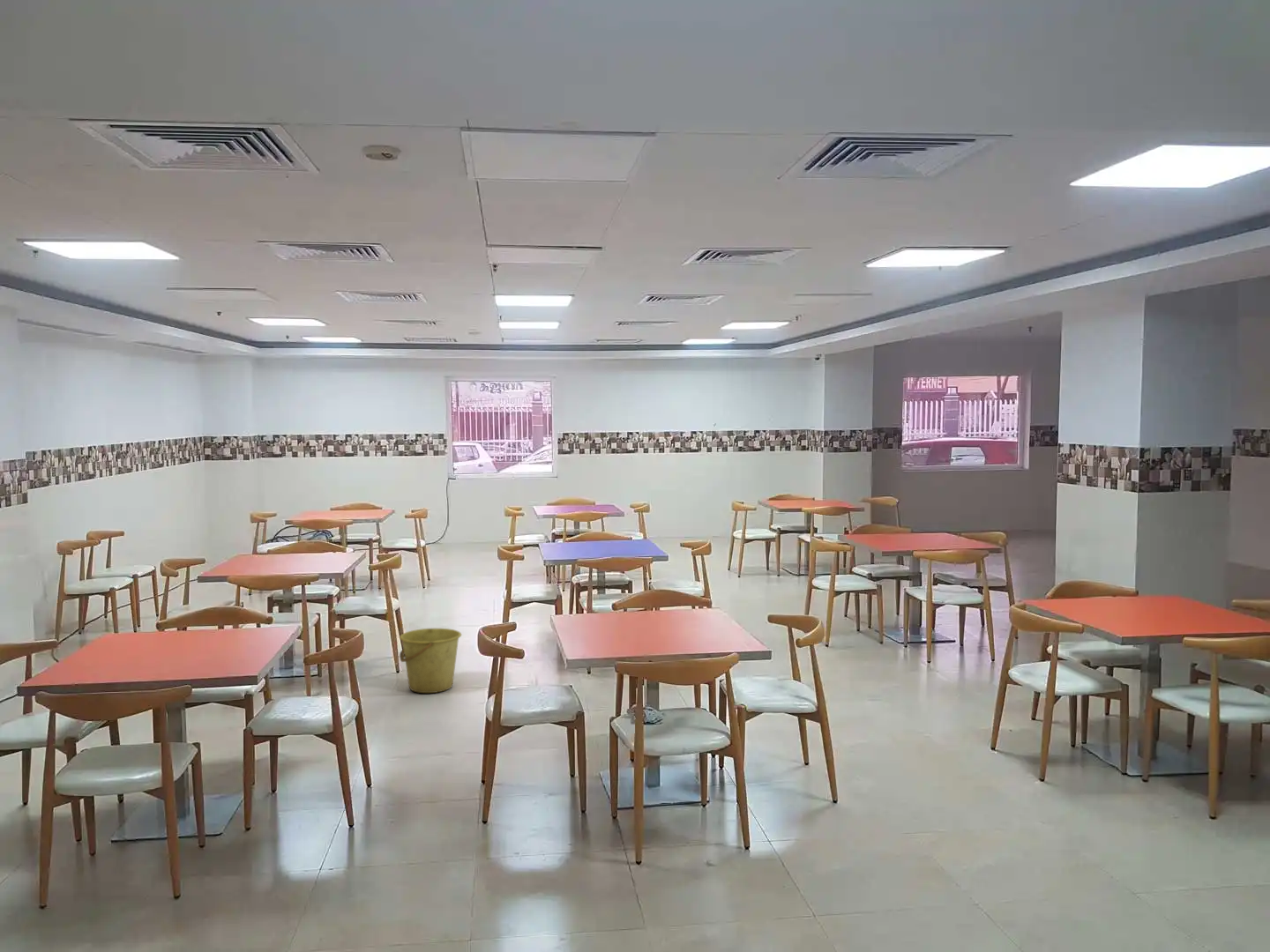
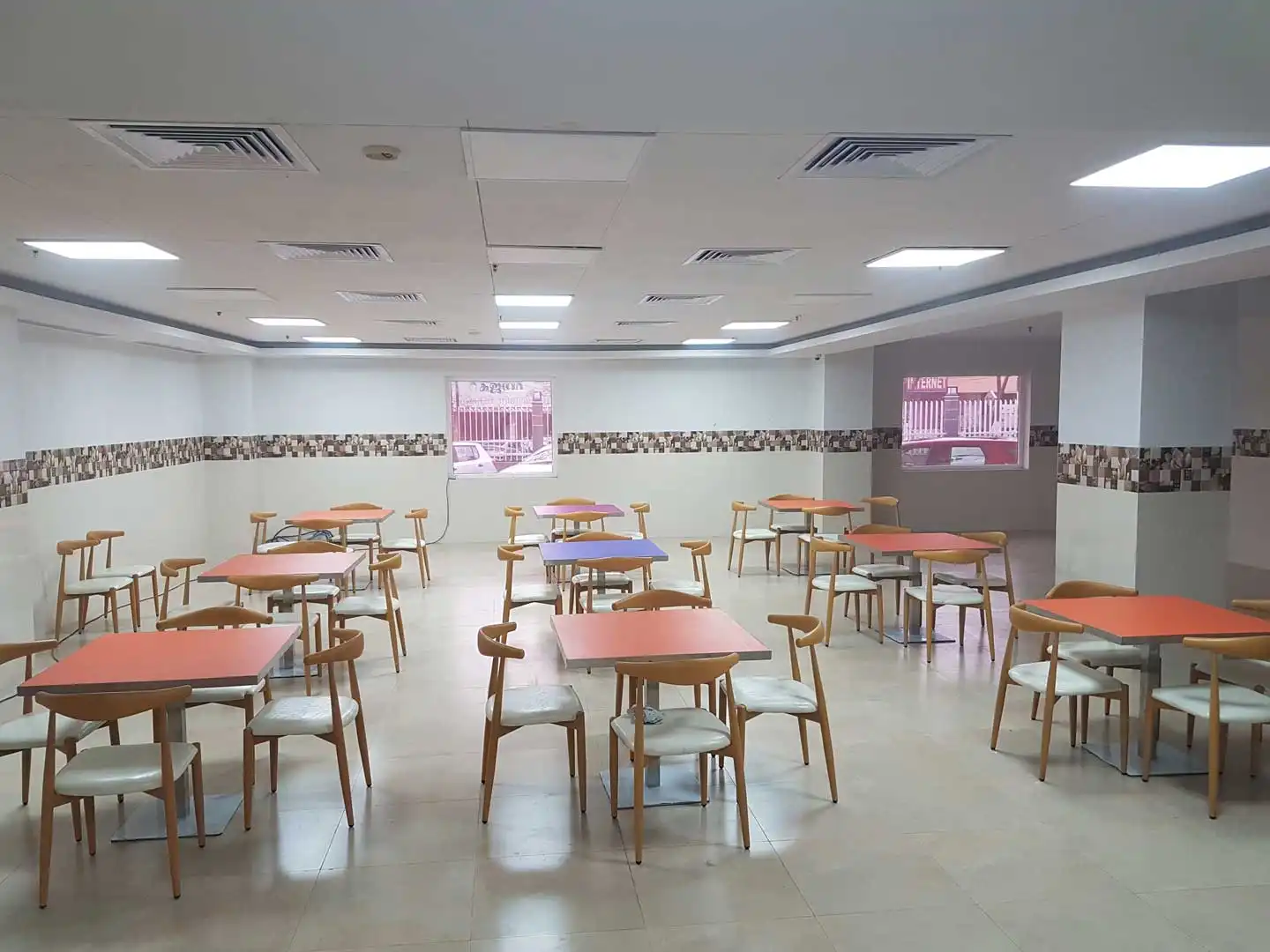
- bucket [399,628,462,694]
